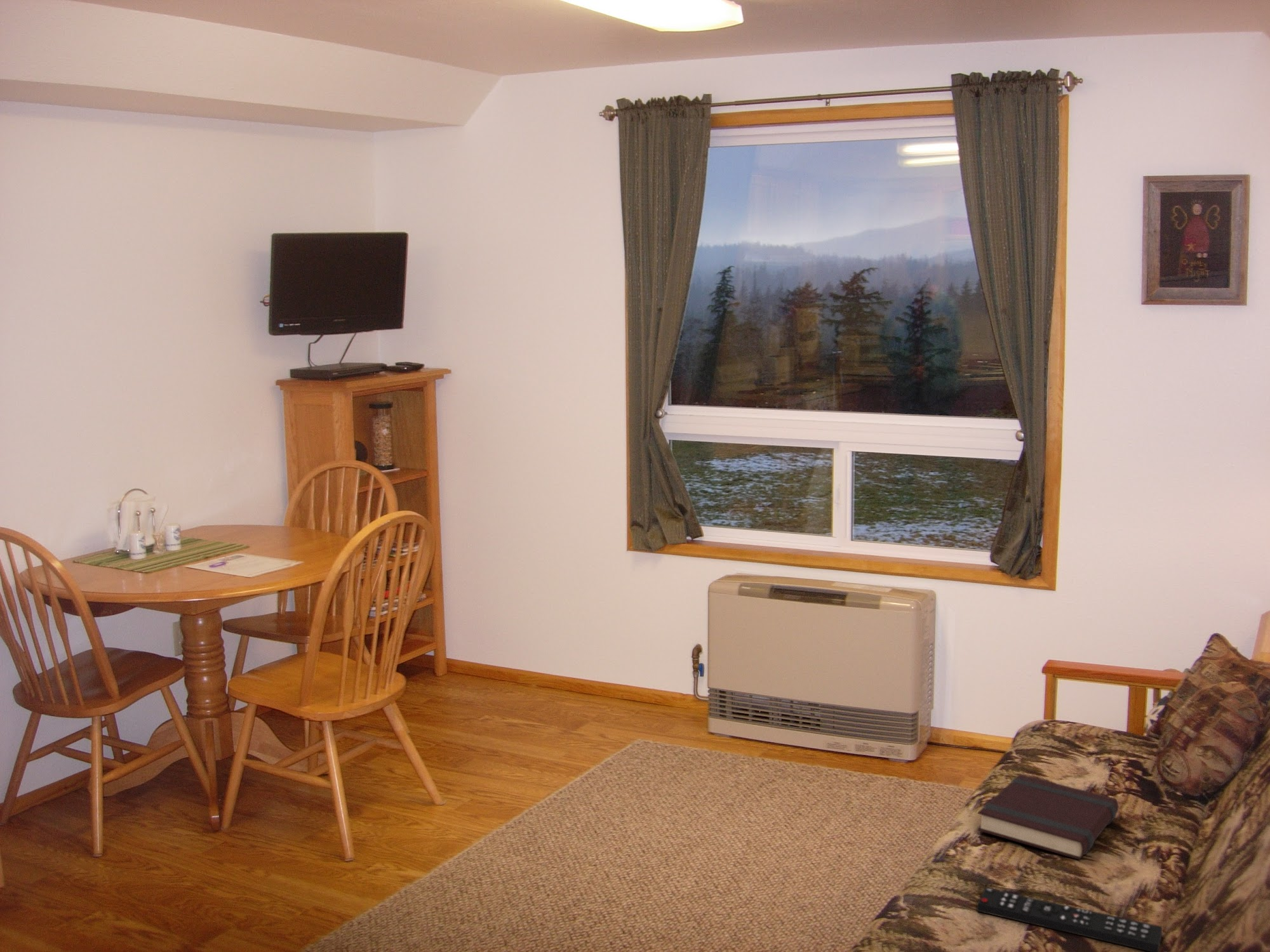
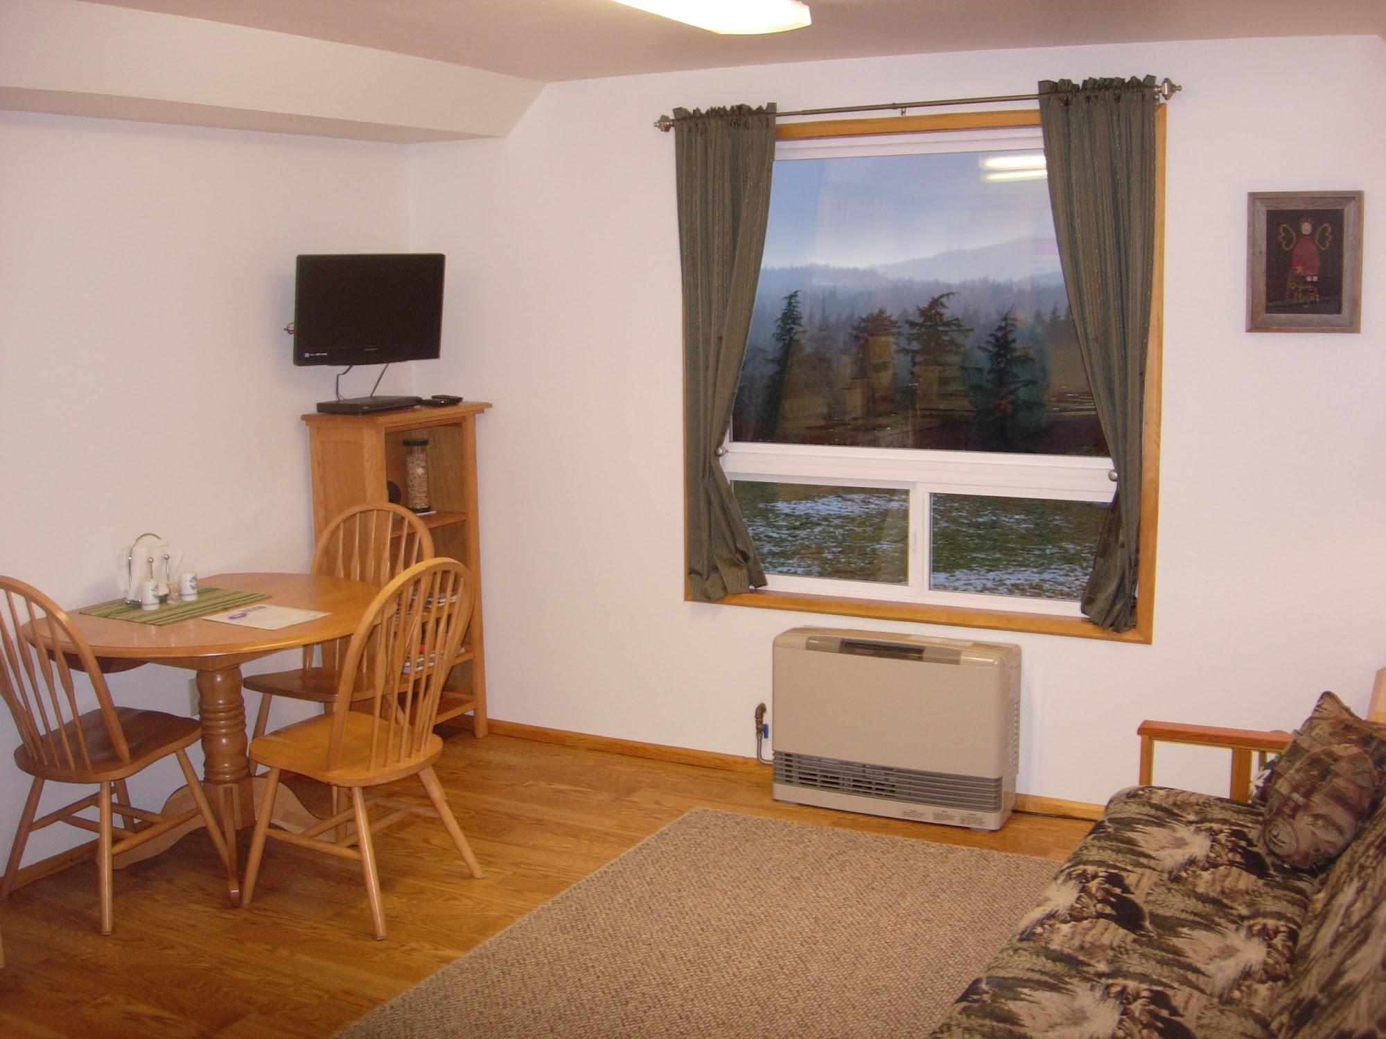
- book [976,774,1119,861]
- remote control [976,887,1163,952]
